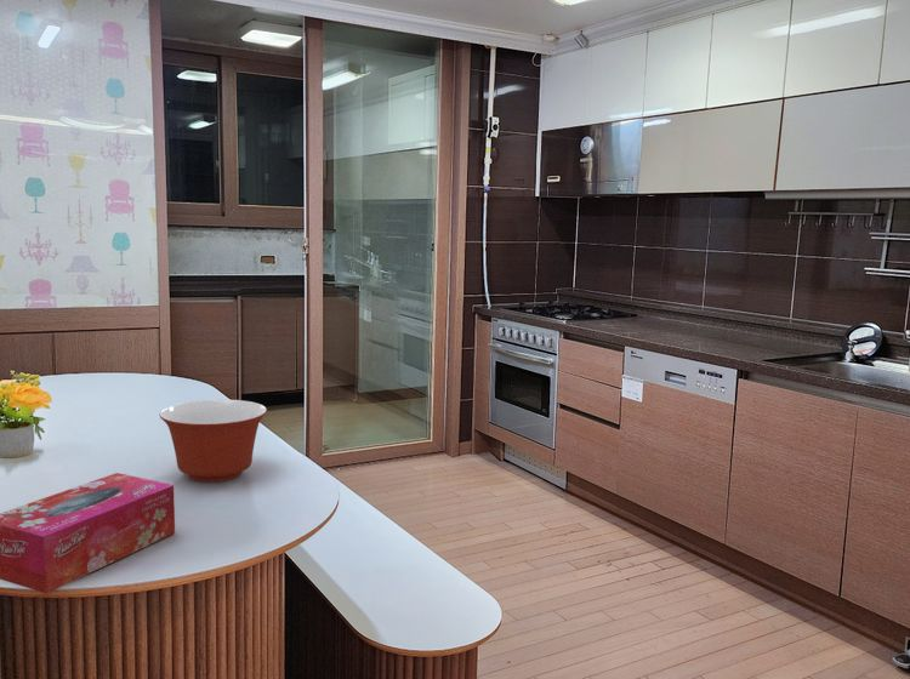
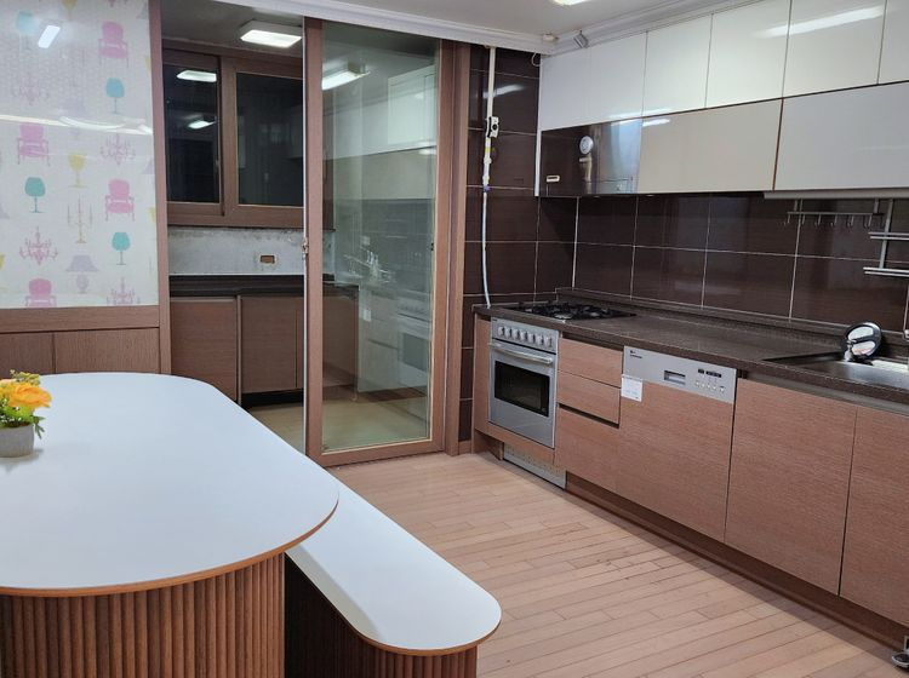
- mixing bowl [158,399,268,483]
- tissue box [0,472,176,594]
